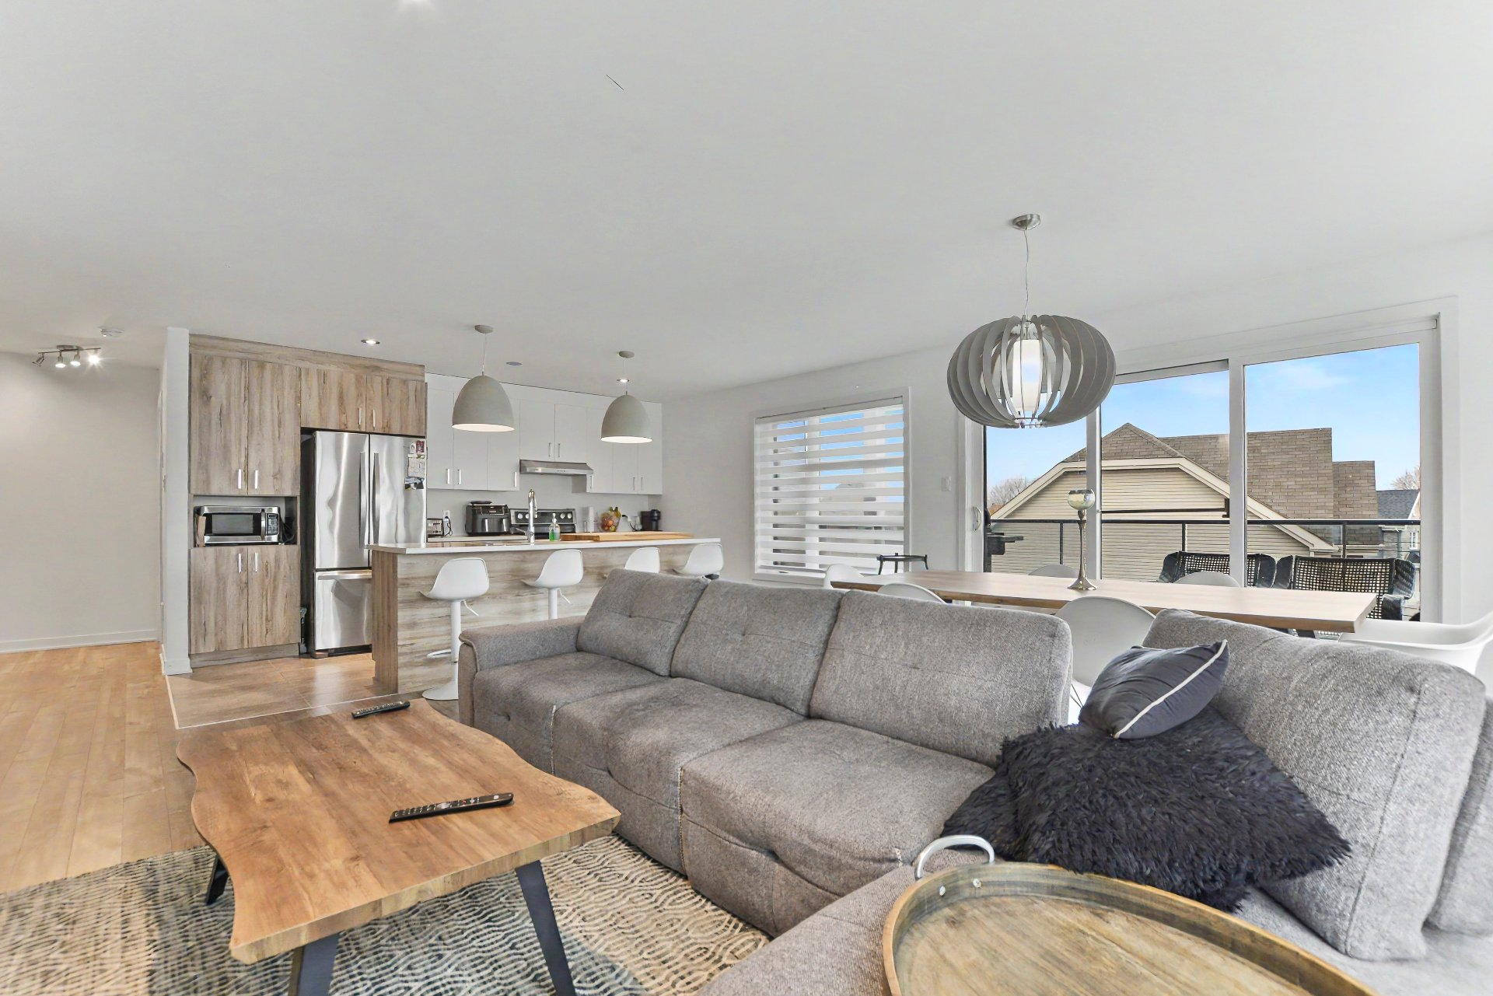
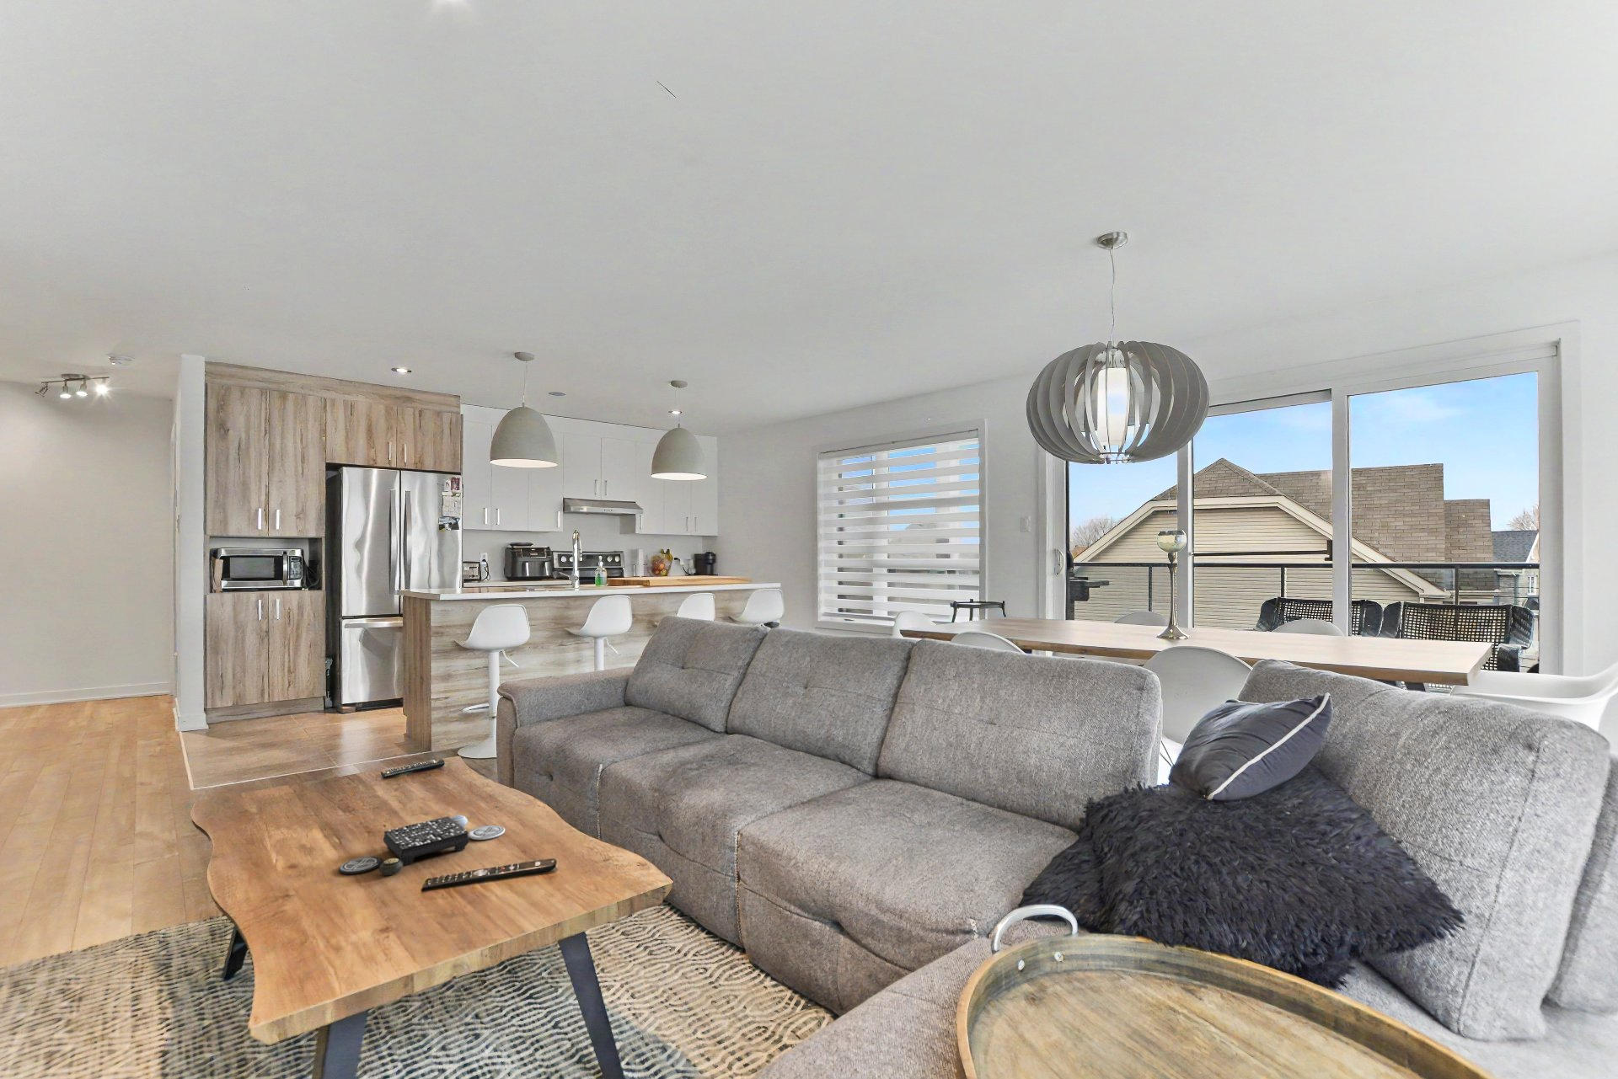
+ board game [337,814,506,875]
